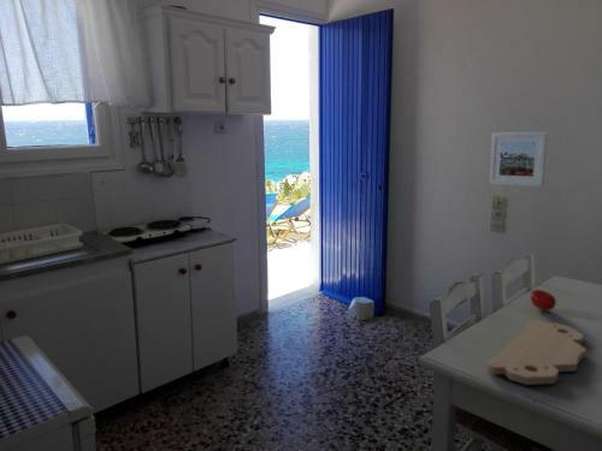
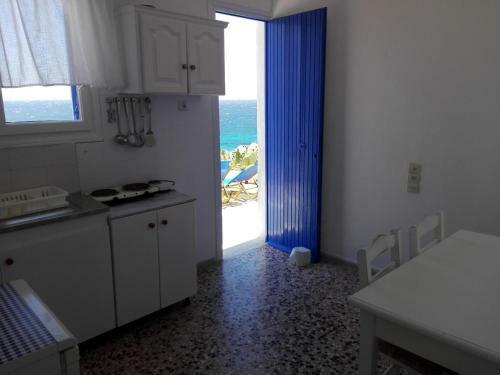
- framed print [488,131,549,188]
- fruit [529,289,557,311]
- cutting board [485,319,588,386]
